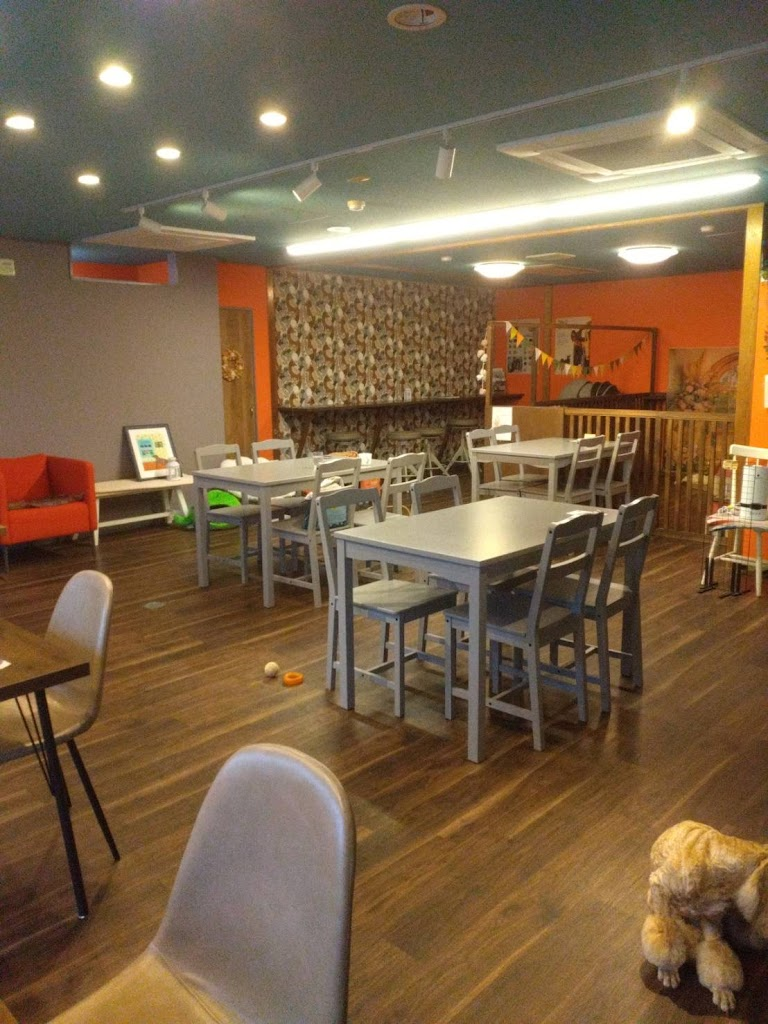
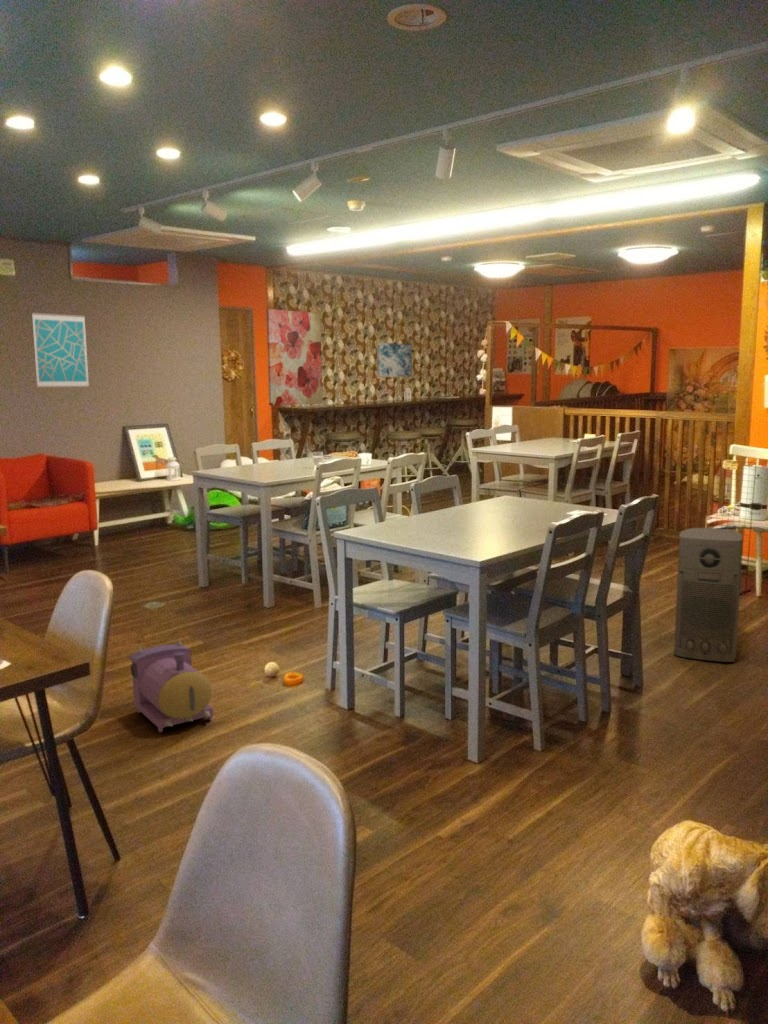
+ air purifier [673,527,743,663]
+ wall art [31,312,90,389]
+ toy train [128,637,214,733]
+ wall art [266,308,323,406]
+ wall art [376,342,413,378]
